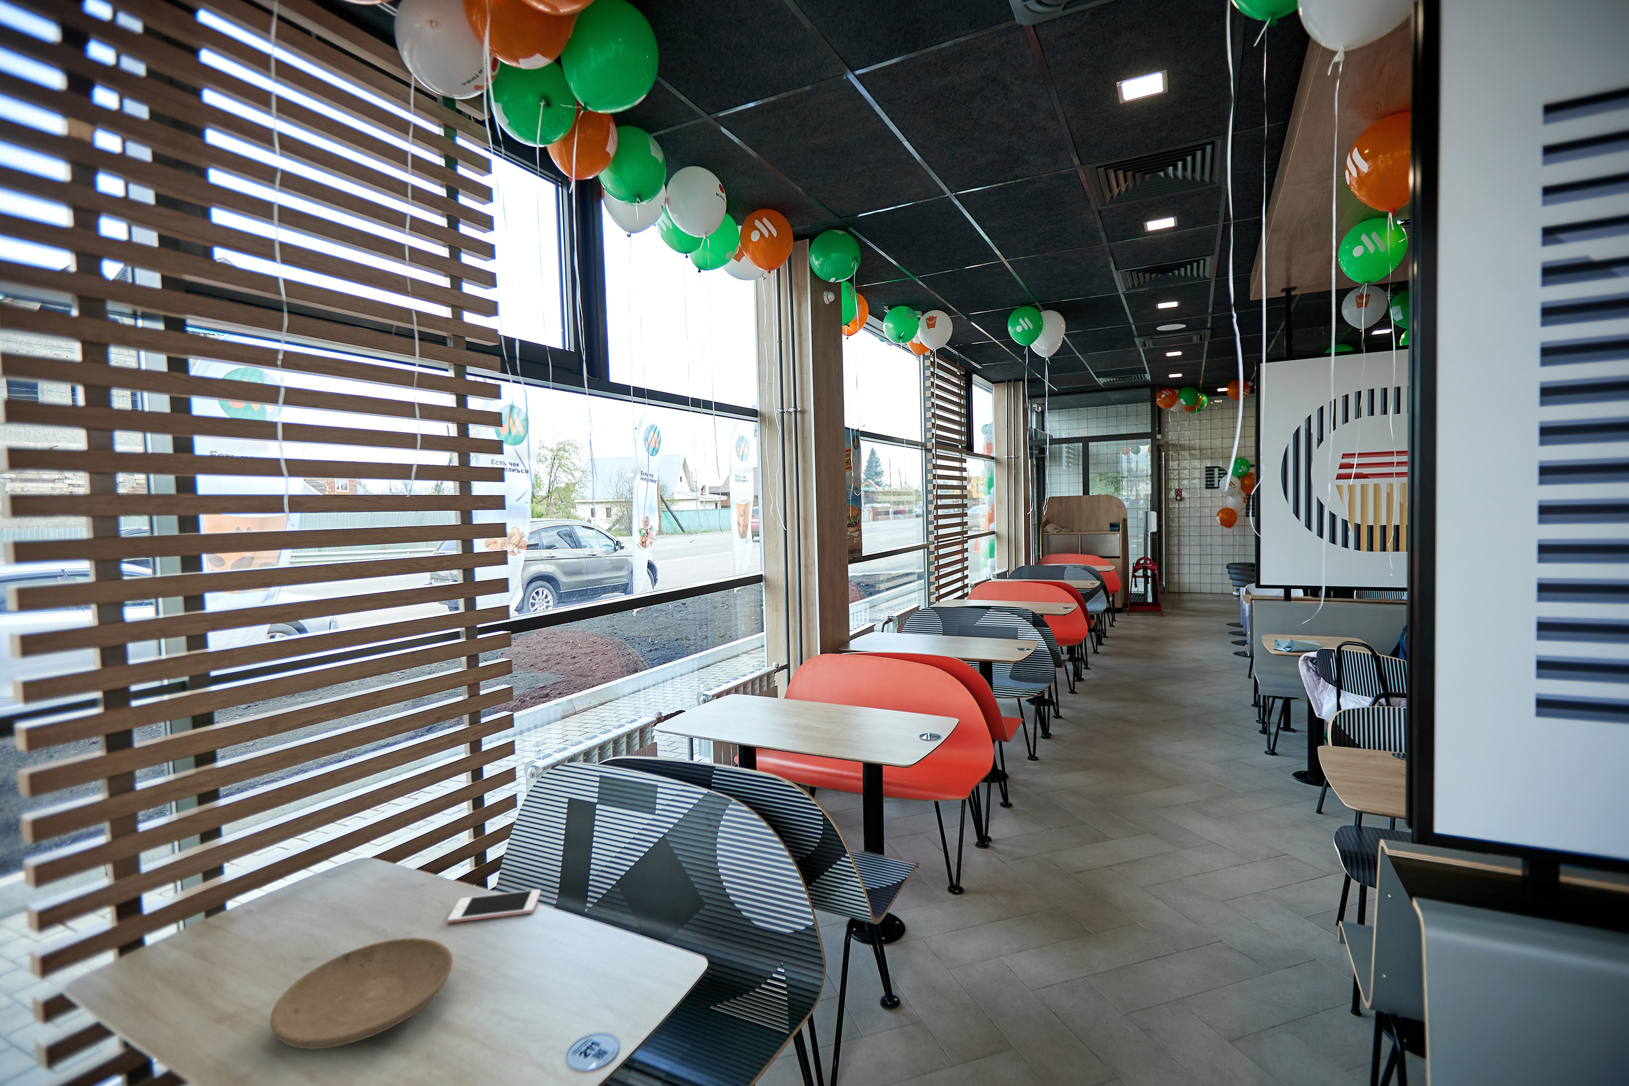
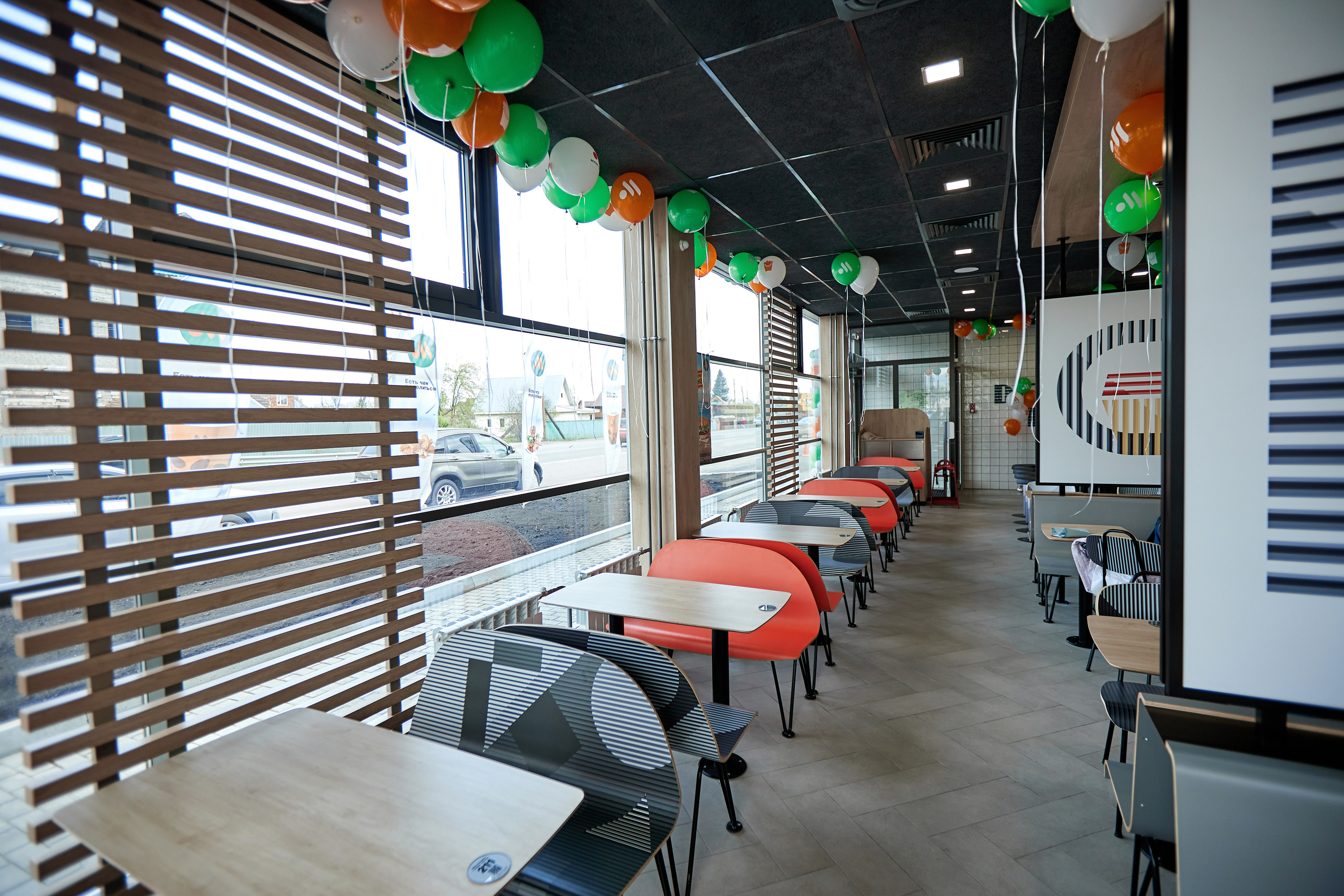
- cell phone [447,888,542,924]
- plate [269,937,453,1050]
